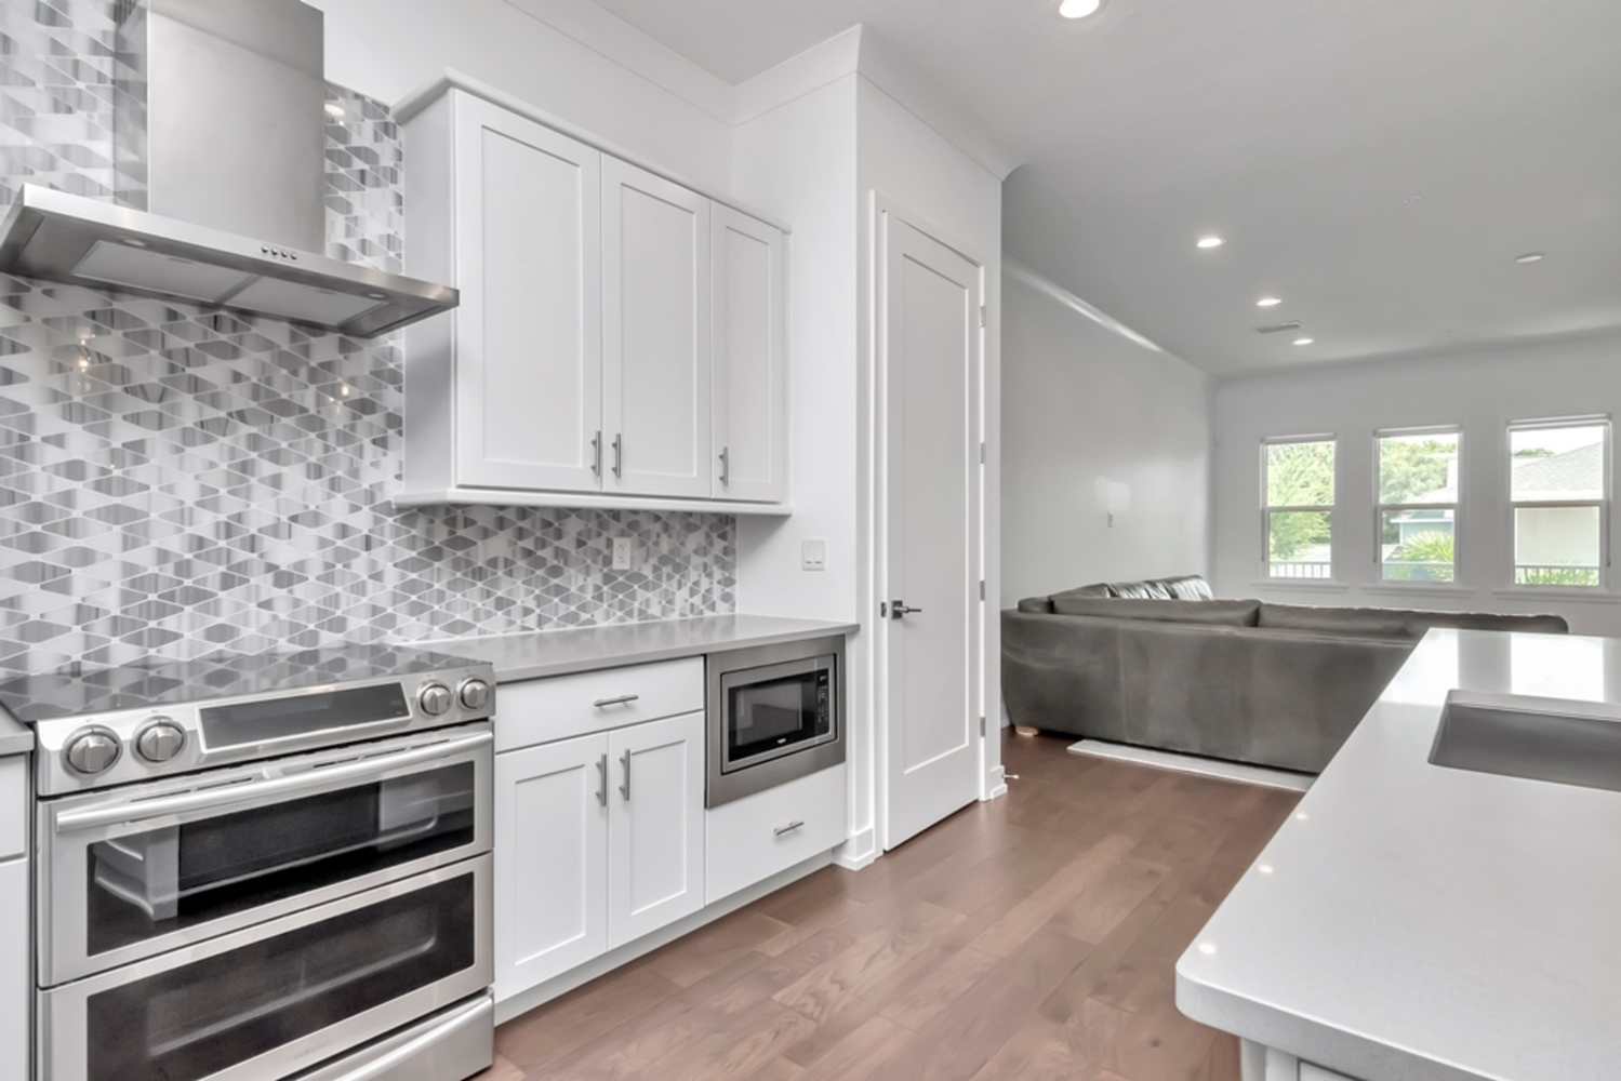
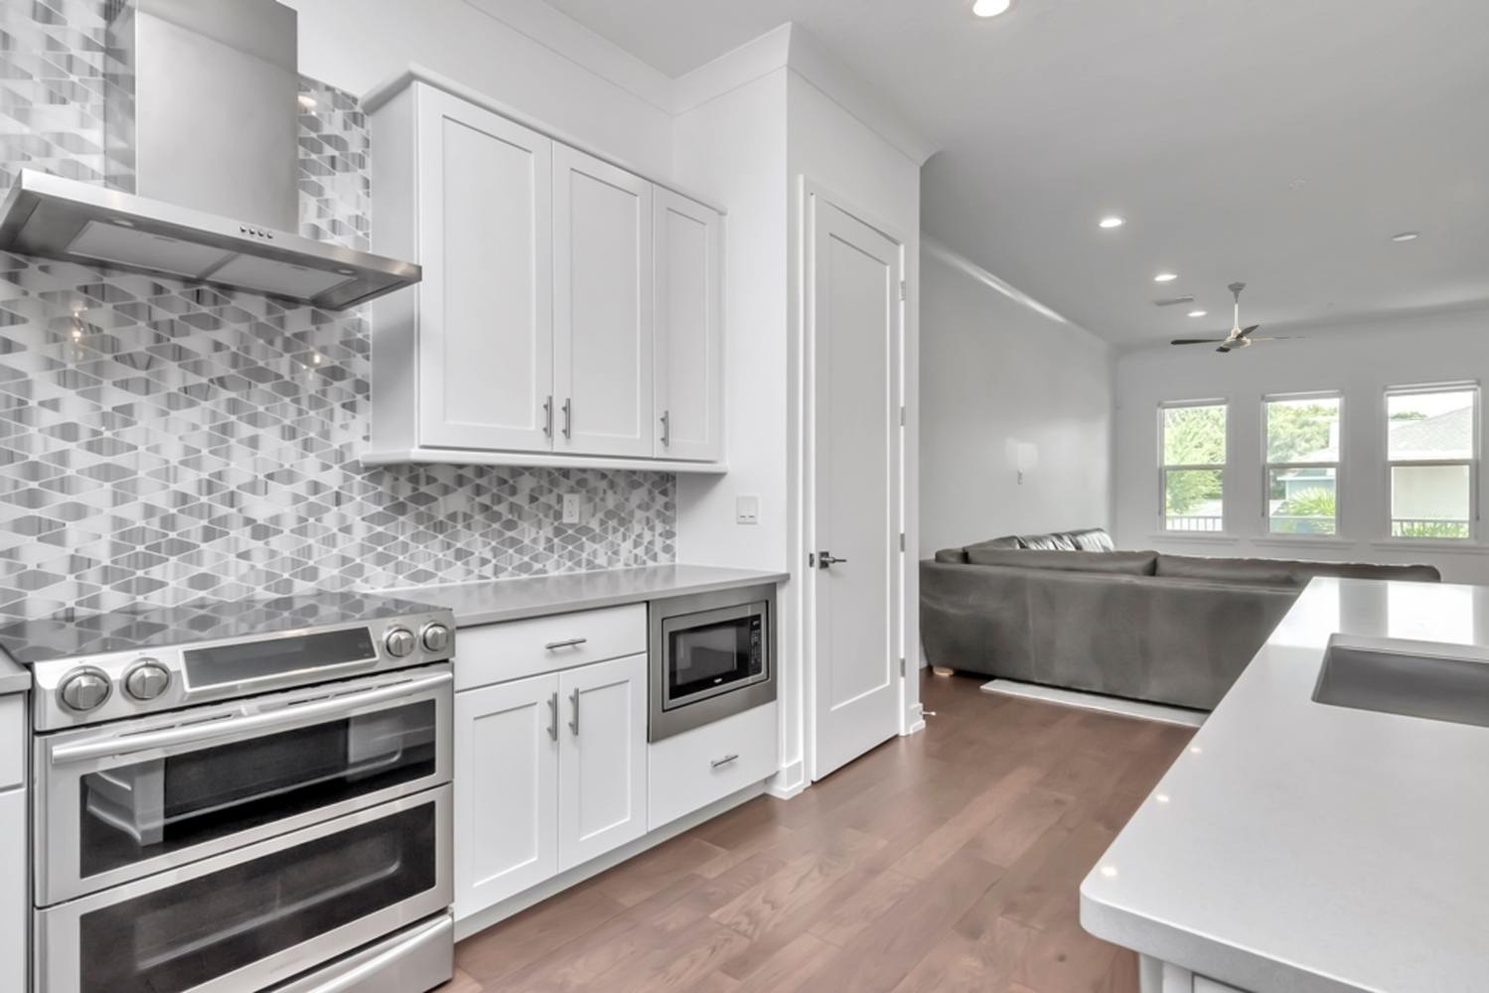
+ ceiling fan [1170,281,1306,354]
